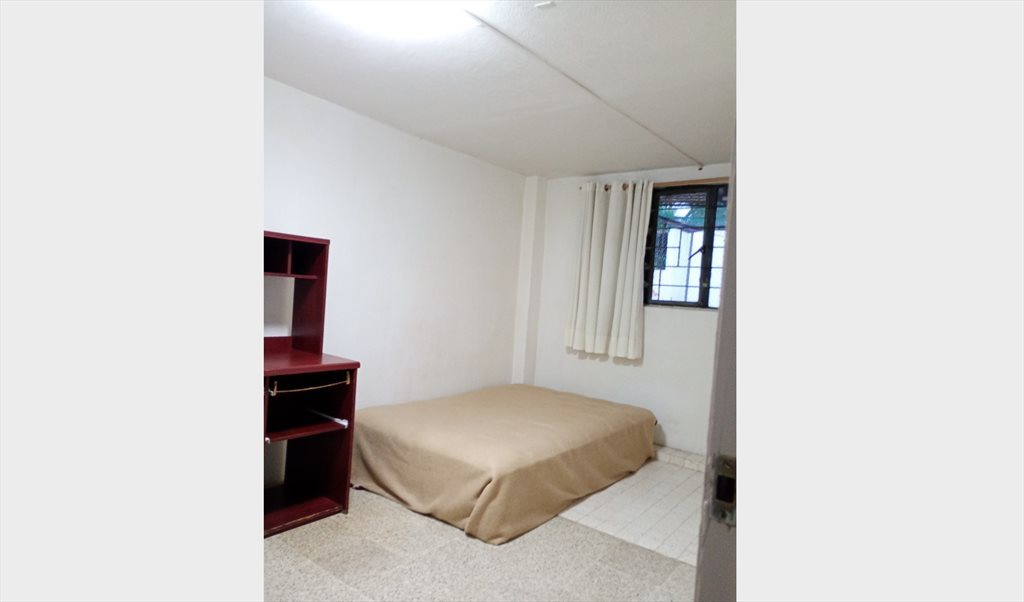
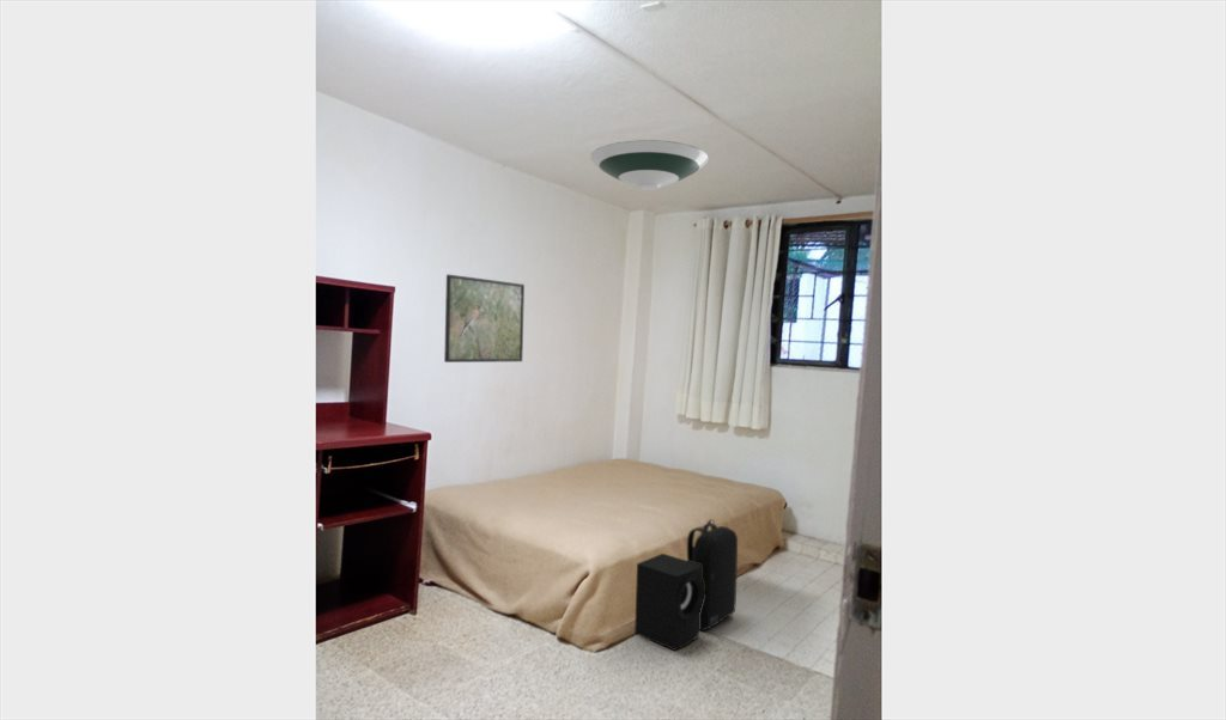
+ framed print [443,274,526,364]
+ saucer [589,139,710,191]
+ backpack [686,518,739,633]
+ speaker [633,553,704,652]
